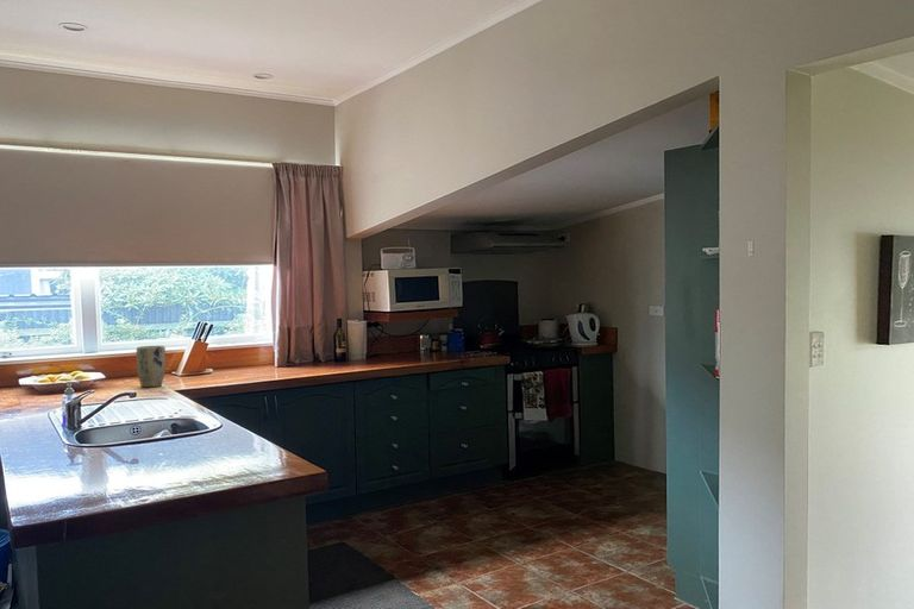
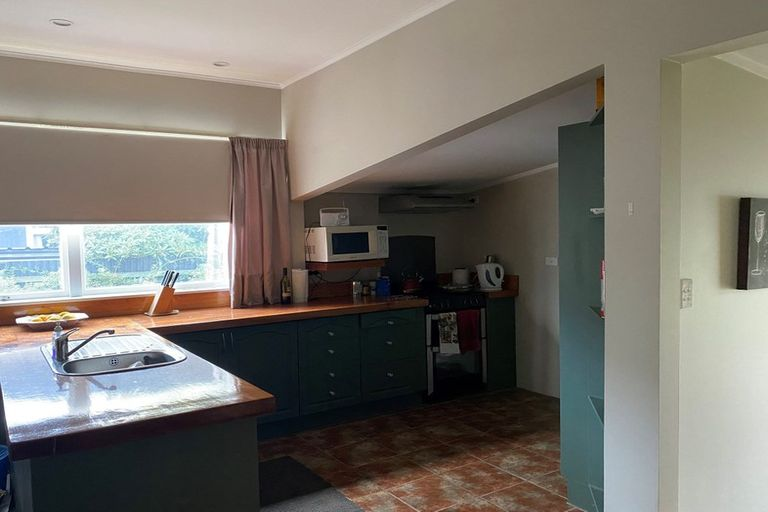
- plant pot [136,345,167,389]
